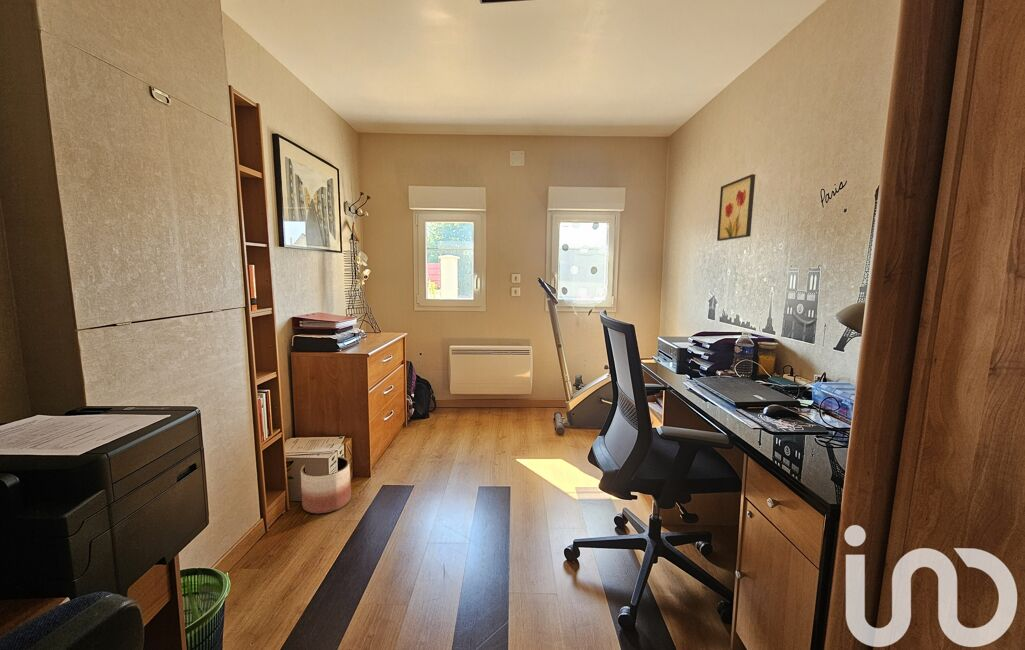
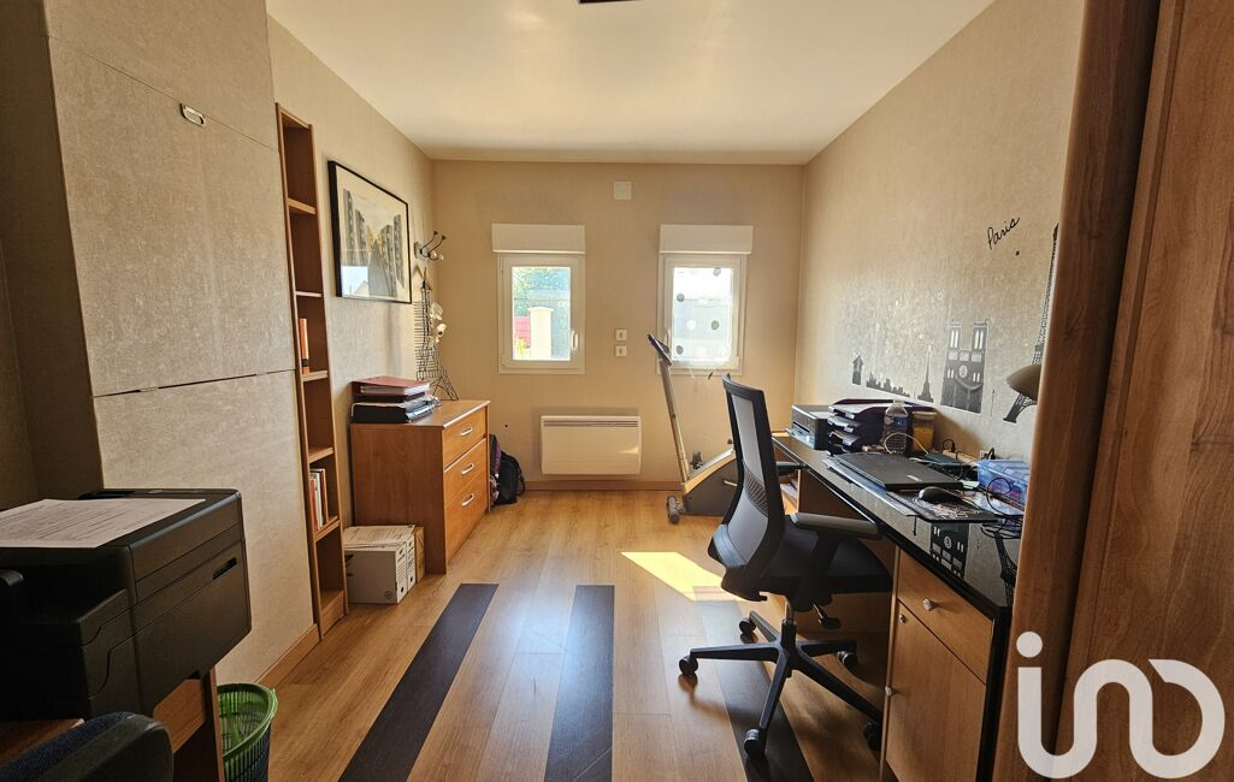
- planter [300,456,352,514]
- wall art [716,173,756,242]
